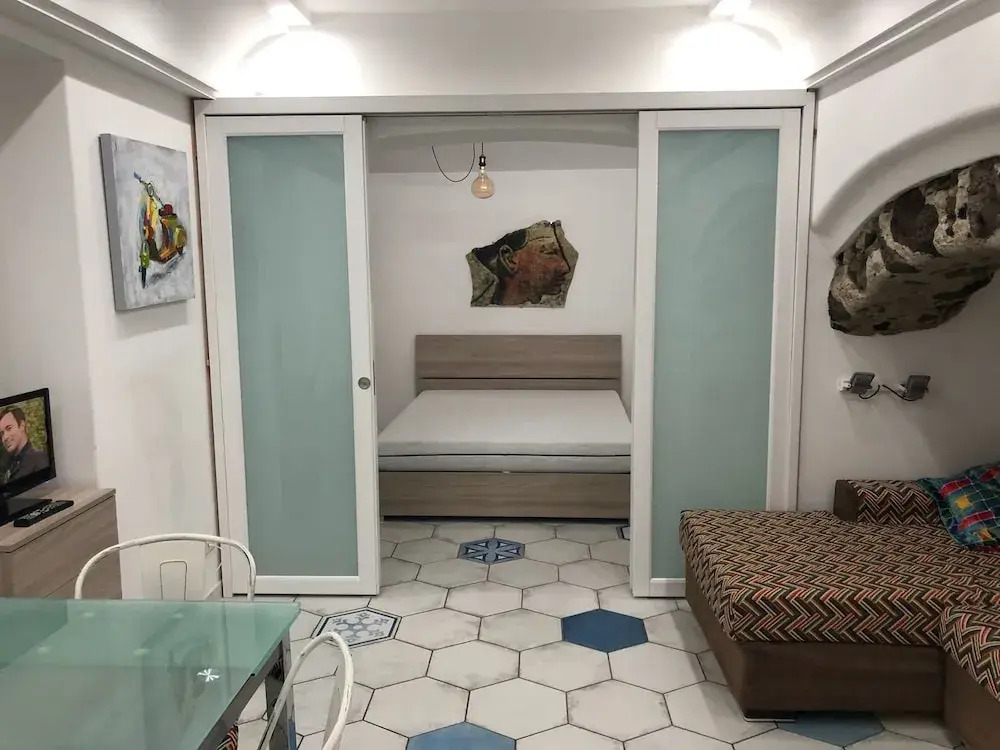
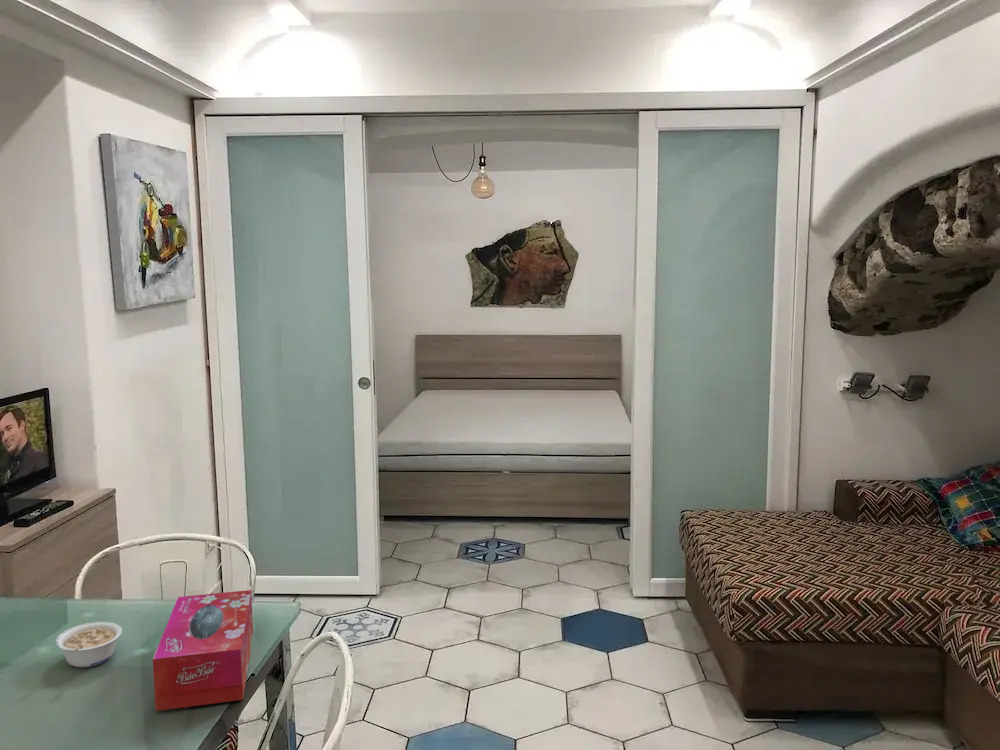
+ legume [54,621,123,668]
+ tissue box [152,589,254,712]
